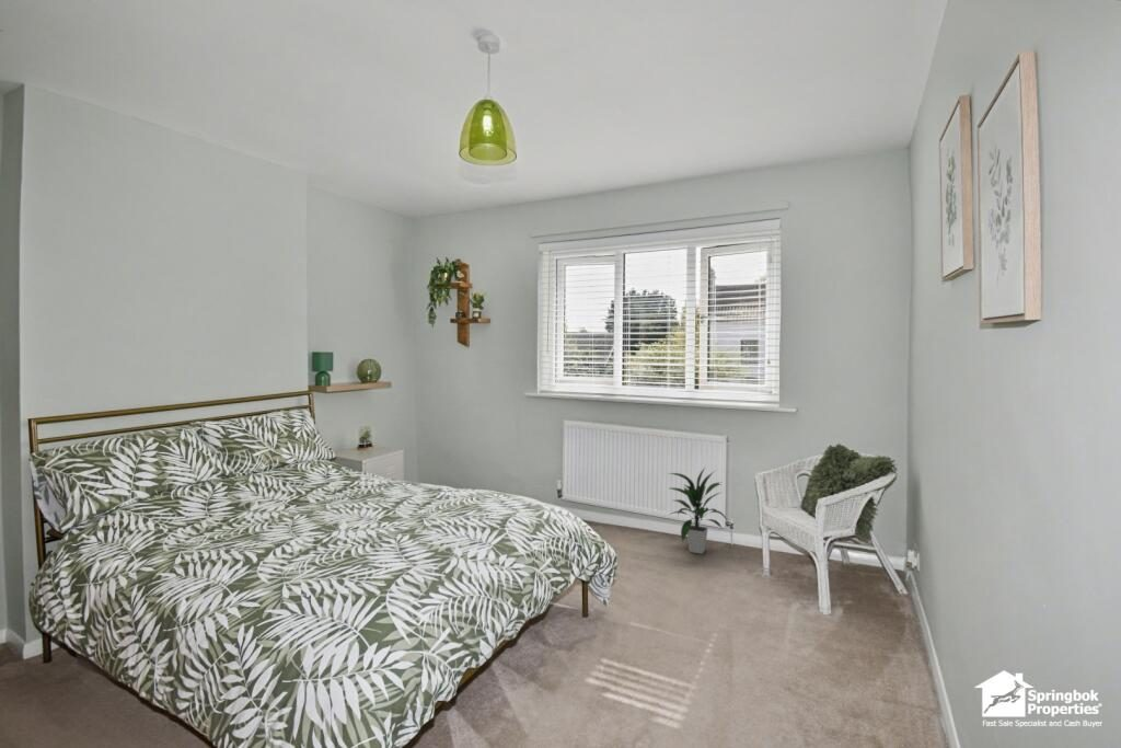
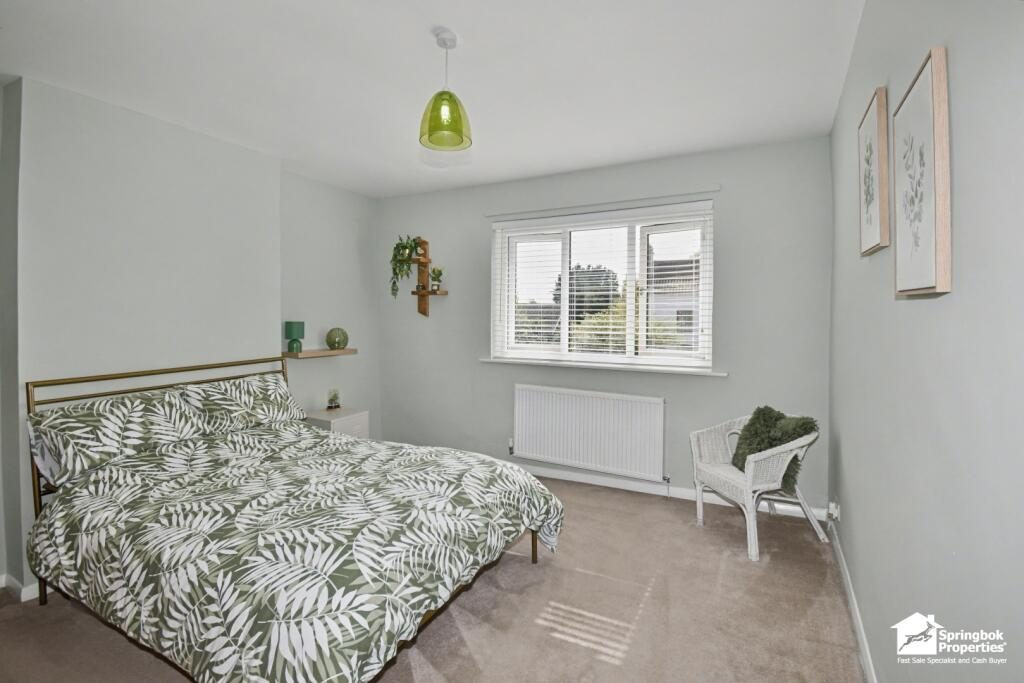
- indoor plant [669,467,729,555]
